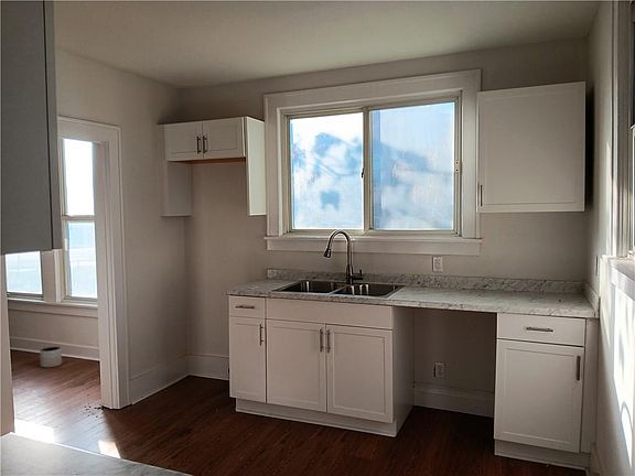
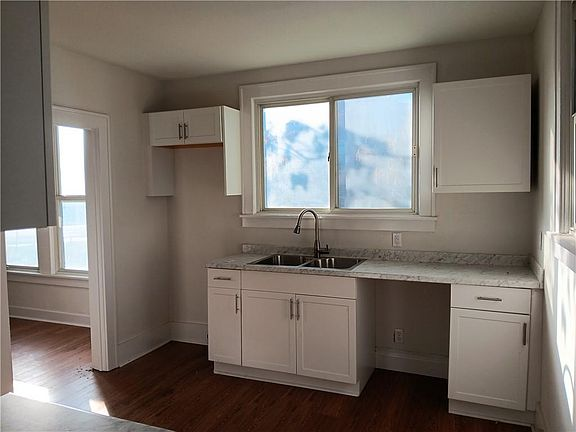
- planter [40,346,63,368]
